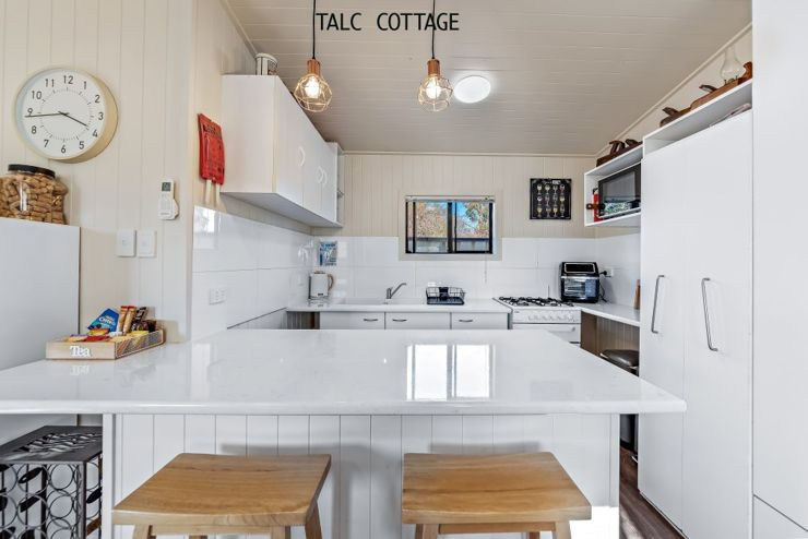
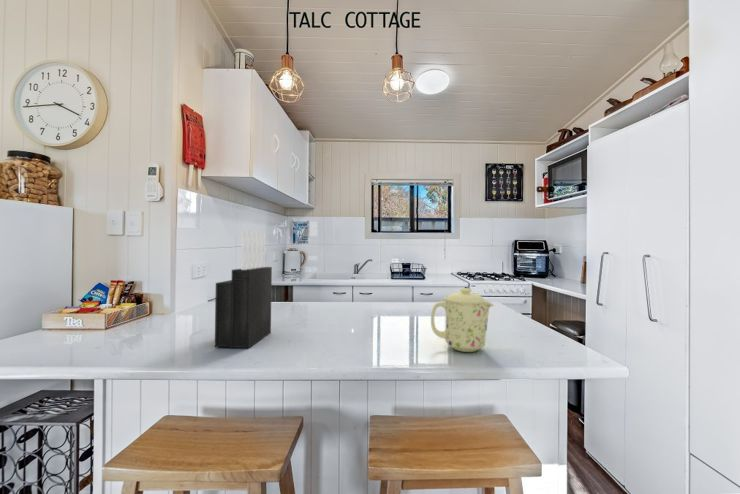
+ mug [430,287,495,353]
+ knife block [214,230,273,349]
